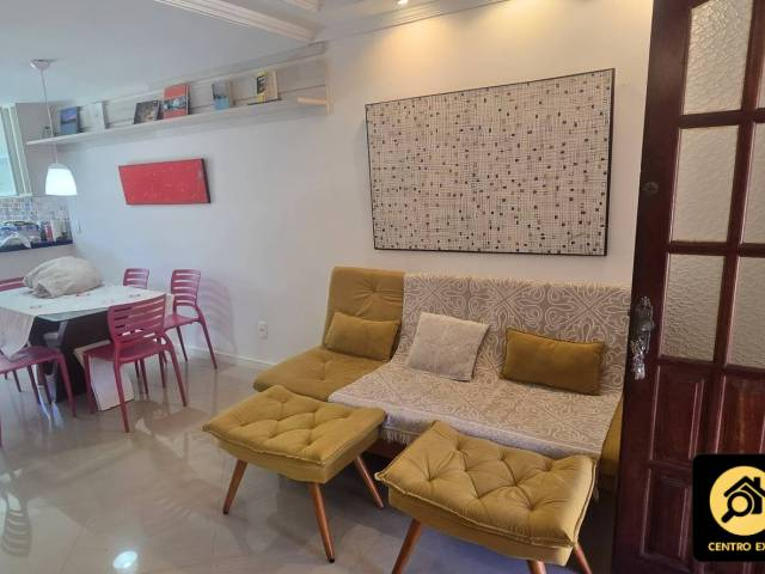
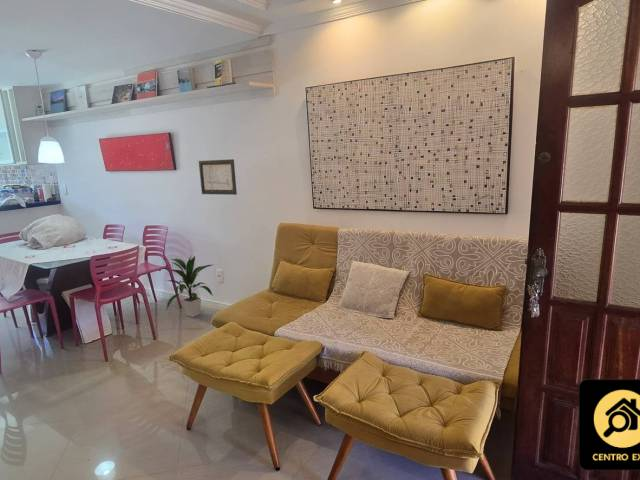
+ indoor plant [165,254,214,318]
+ wall art [198,158,238,196]
